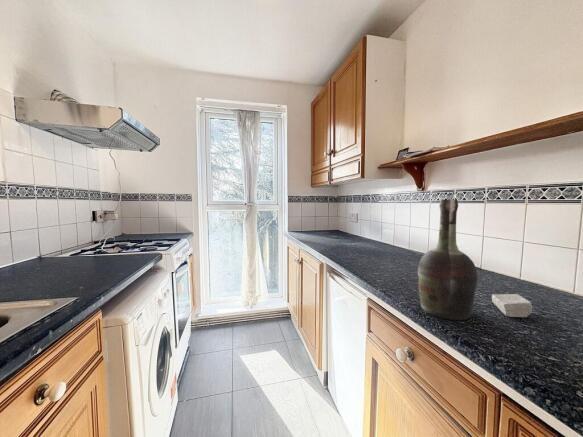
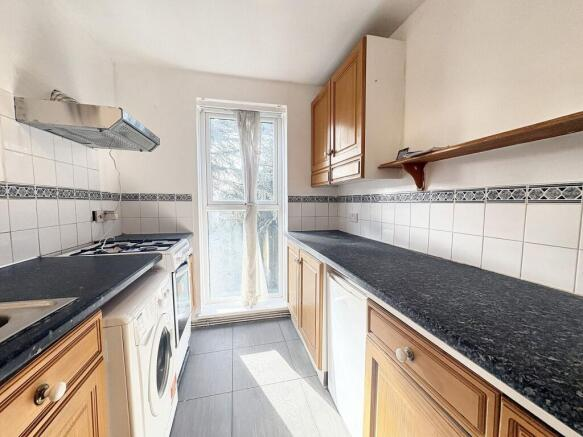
- soap bar [491,293,533,318]
- cognac bottle [417,198,479,321]
